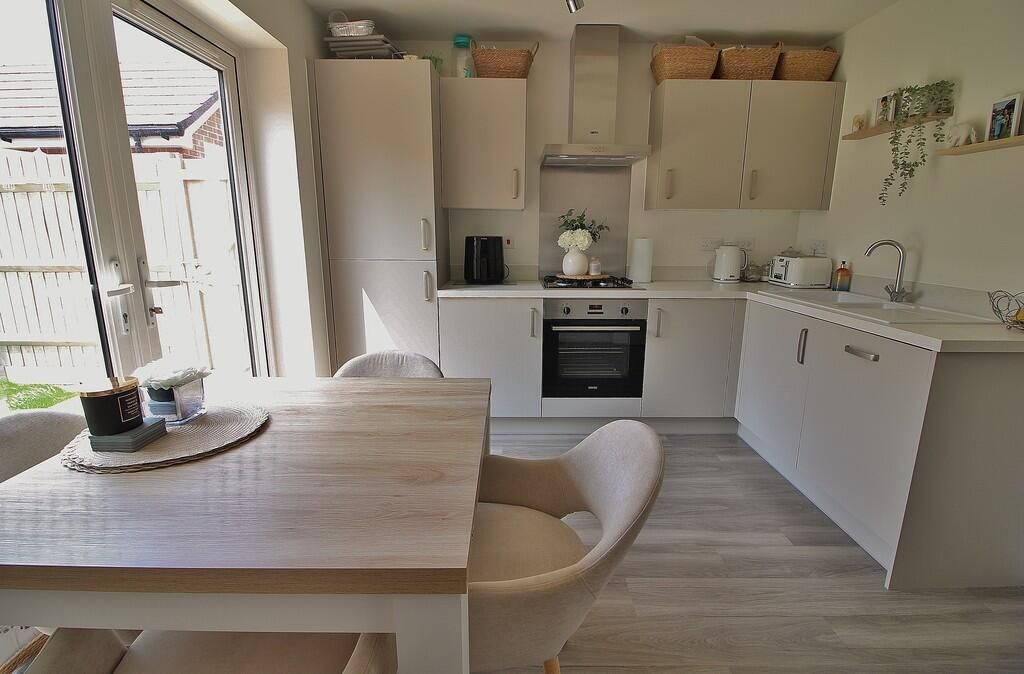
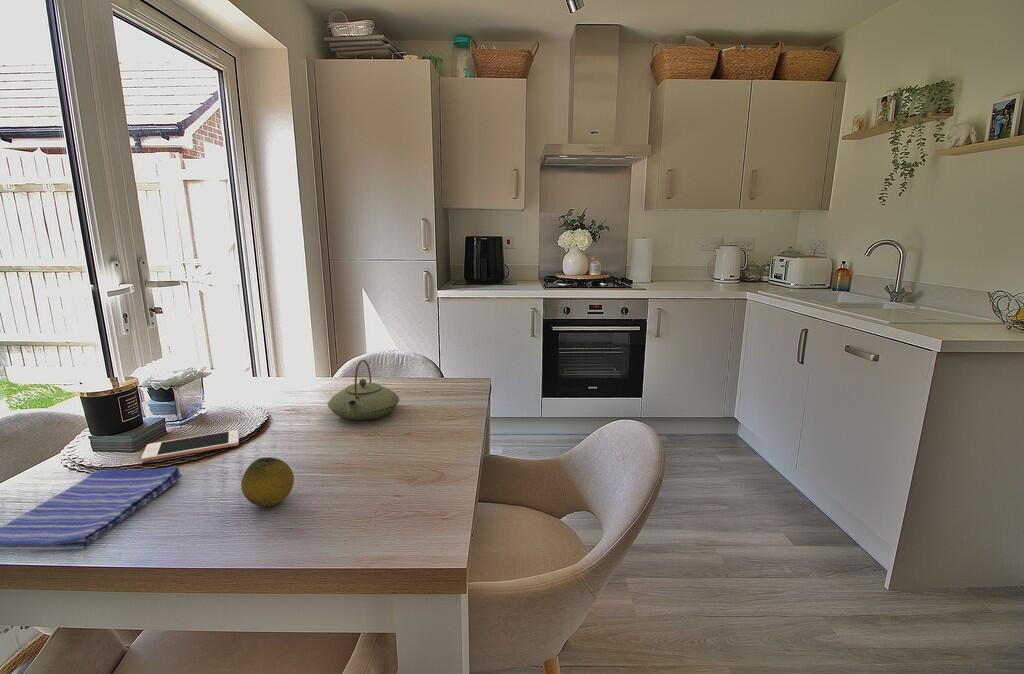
+ teapot [327,359,400,421]
+ cell phone [140,429,240,463]
+ fruit [240,456,295,507]
+ dish towel [0,465,183,551]
